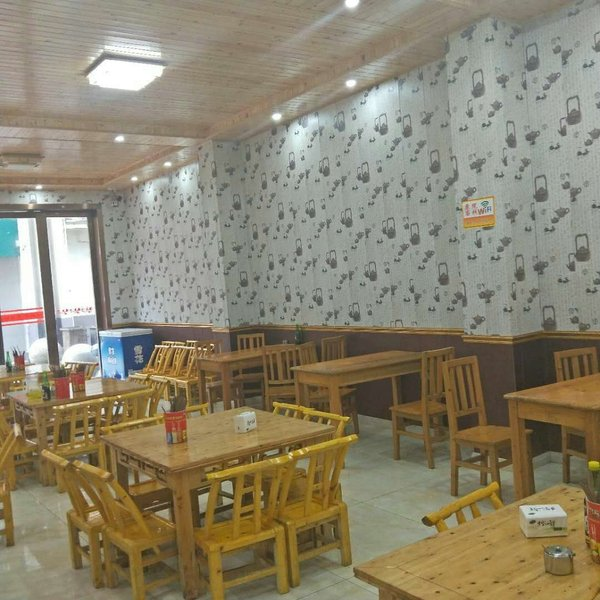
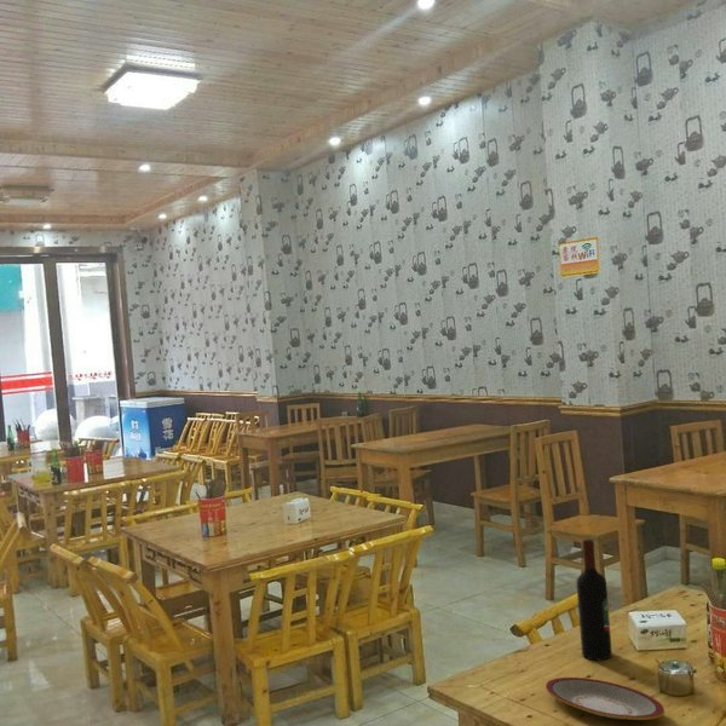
+ plate [544,676,666,721]
+ wine bottle [576,538,613,662]
